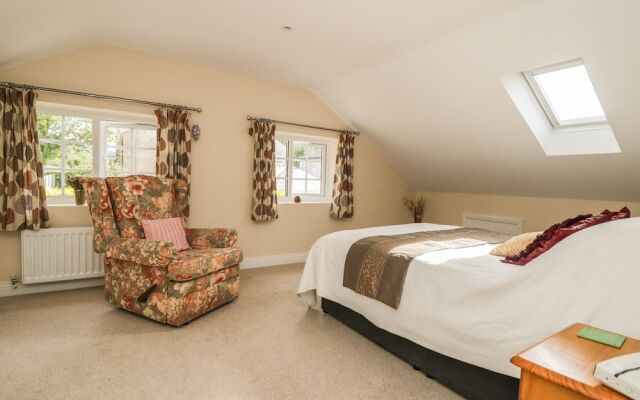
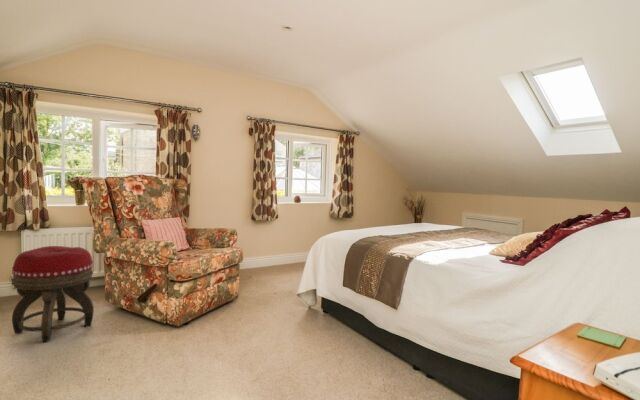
+ footstool [11,245,95,343]
